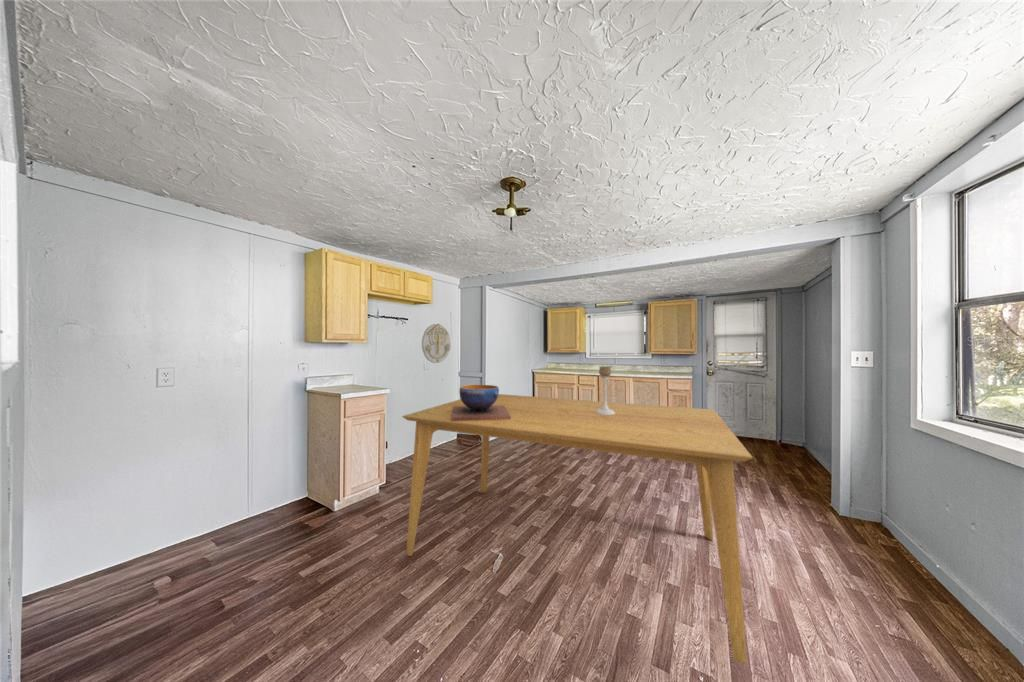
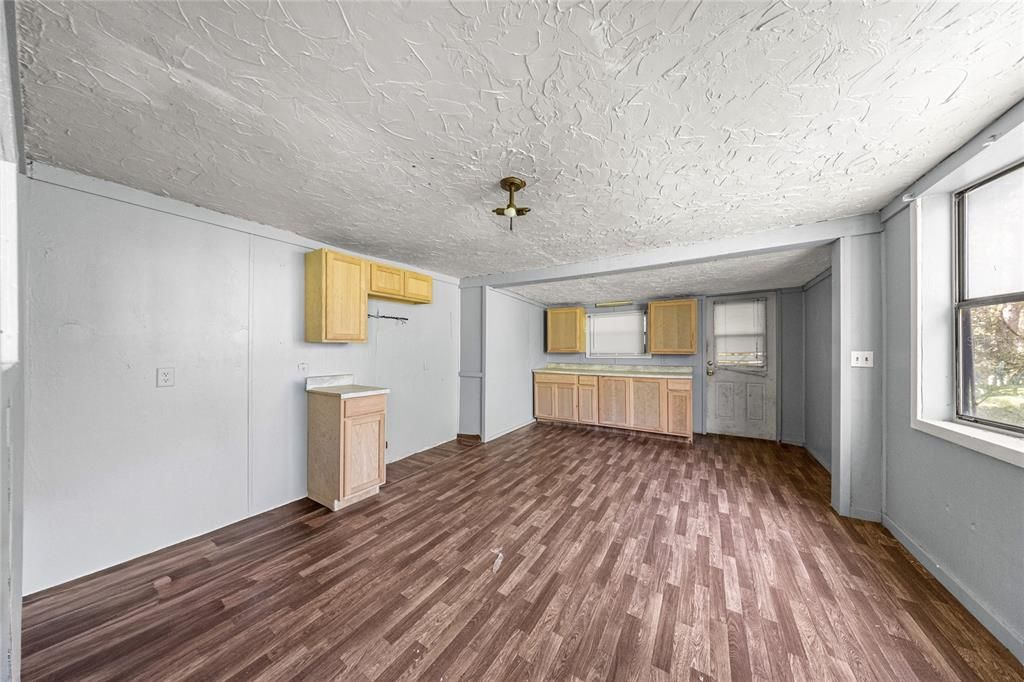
- wall decoration [421,323,452,364]
- candle holder [595,365,615,415]
- dining table [401,393,754,666]
- decorative bowl [451,384,511,421]
